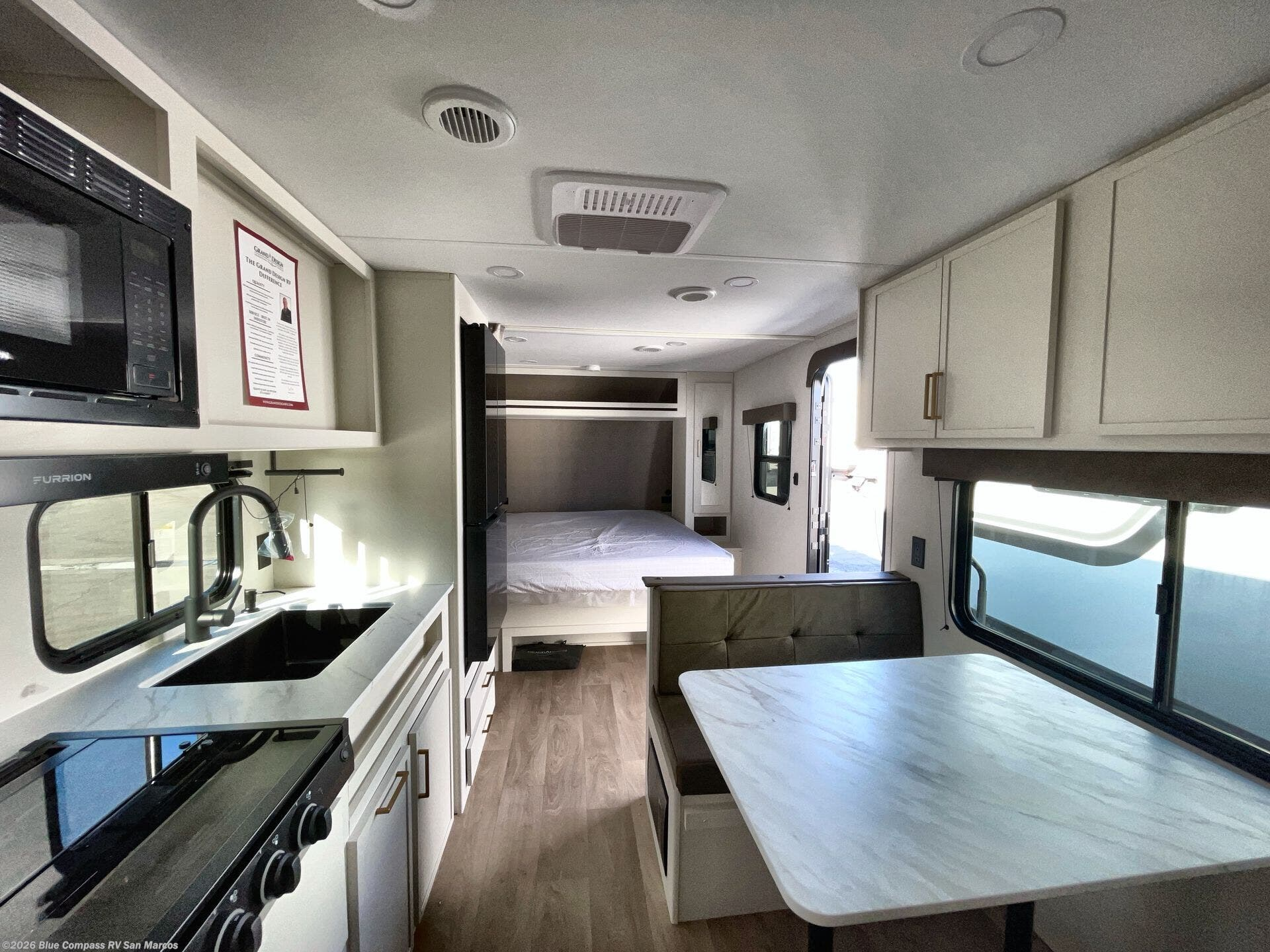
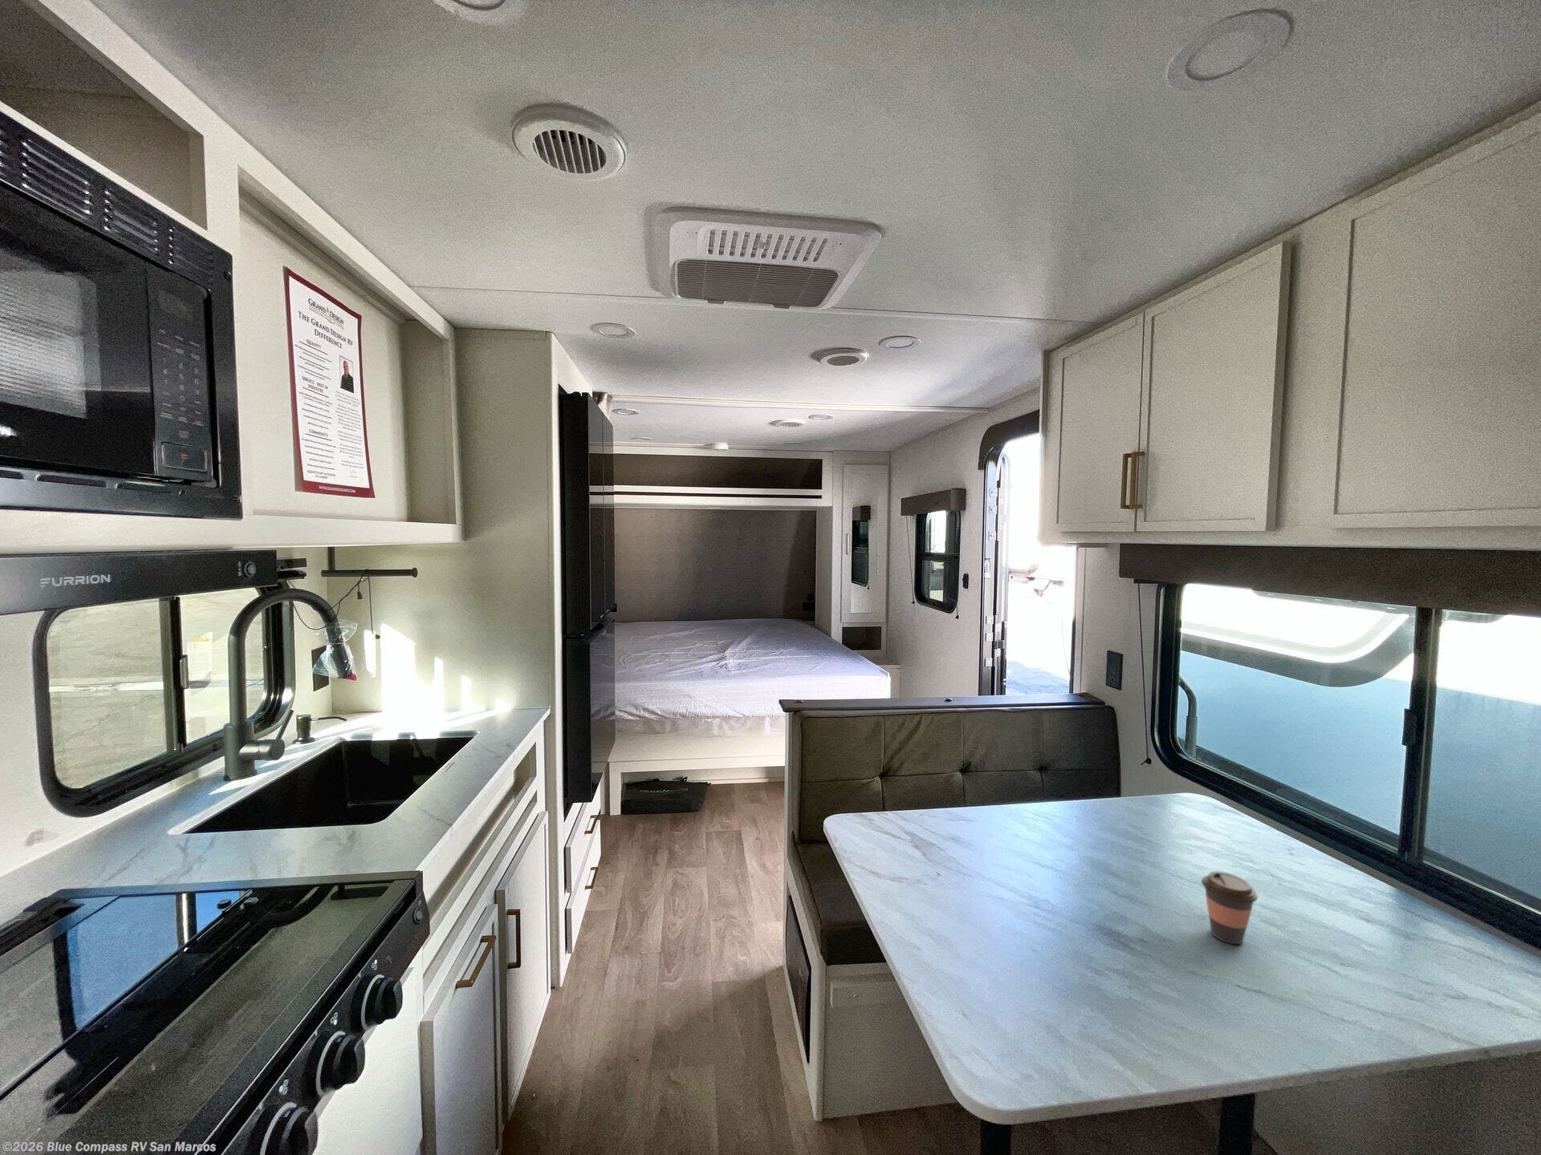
+ coffee cup [1201,871,1258,945]
